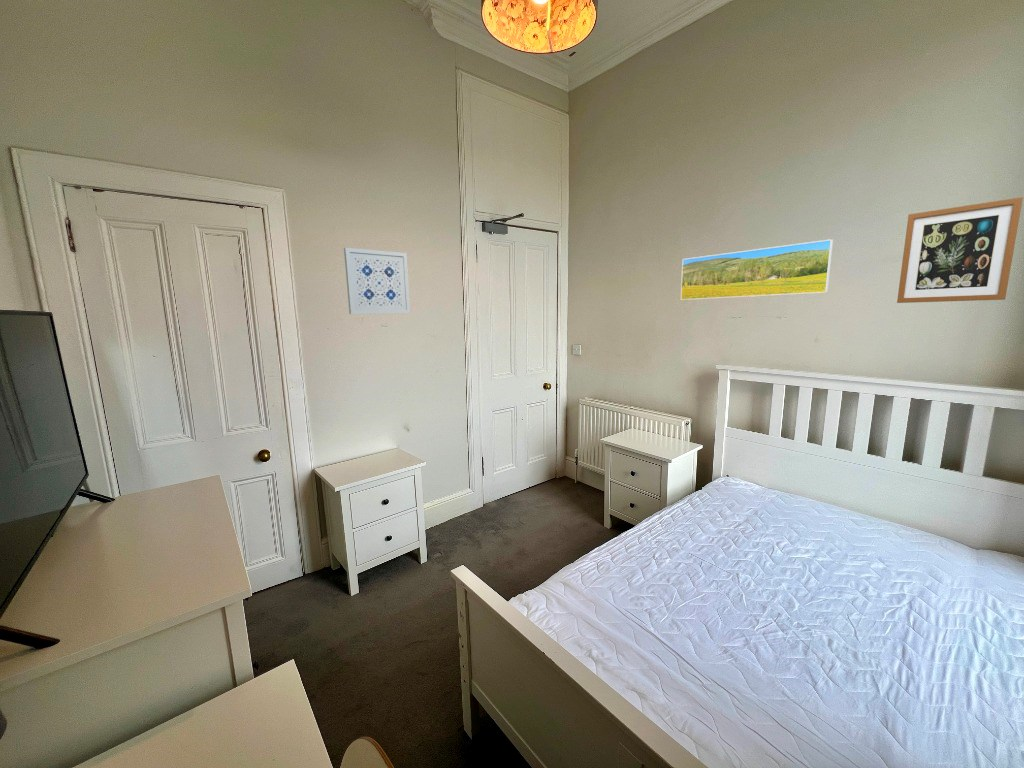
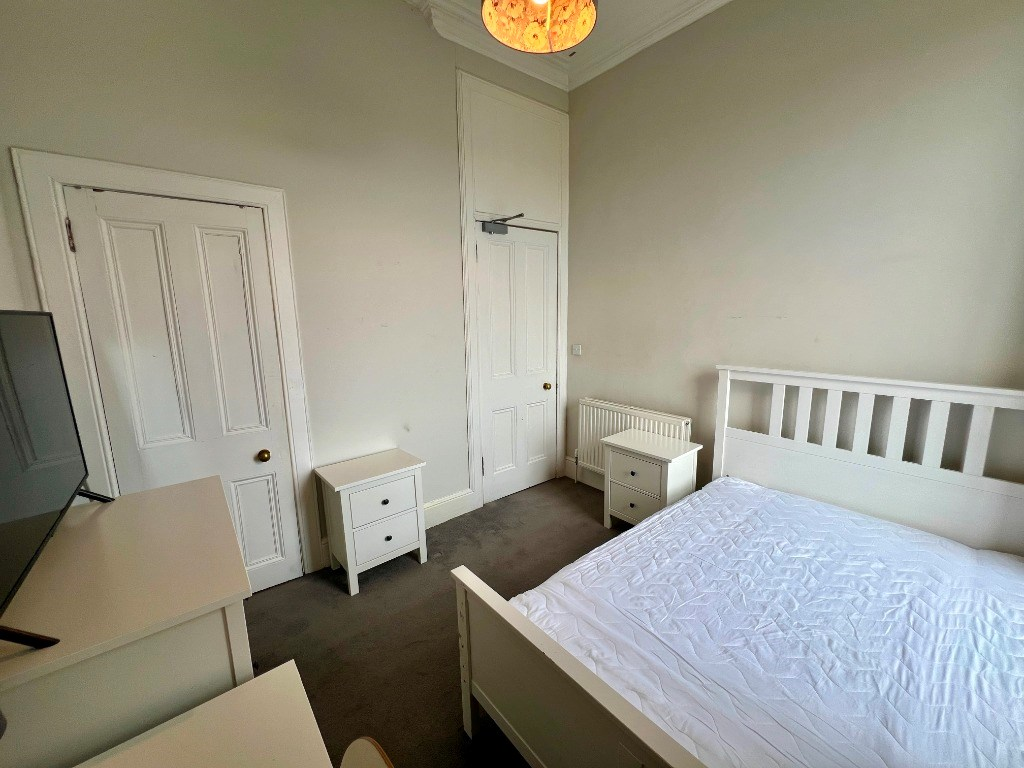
- wall art [343,247,411,315]
- wall art [896,196,1024,304]
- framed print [680,238,834,301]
